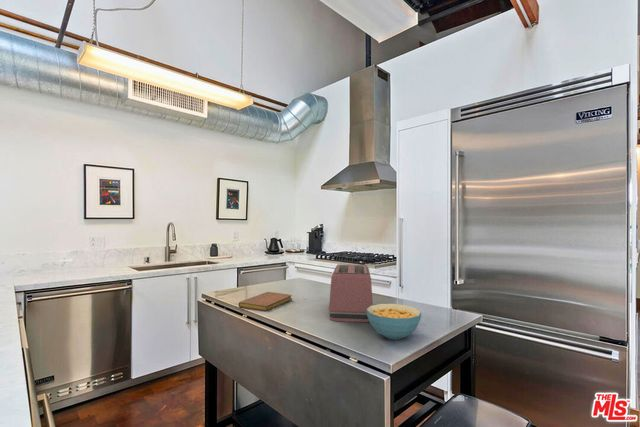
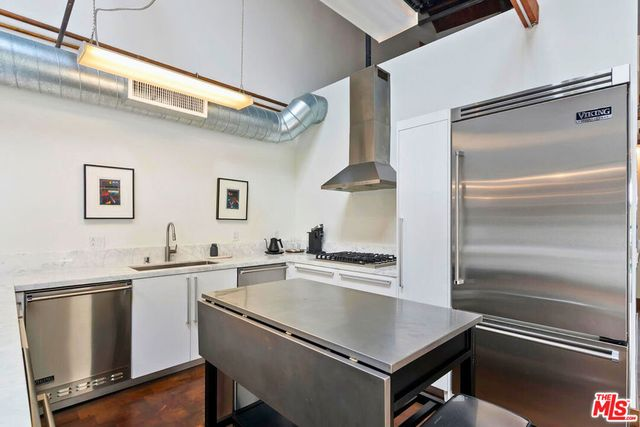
- toaster [328,263,374,323]
- notebook [238,291,293,312]
- cereal bowl [366,303,422,341]
